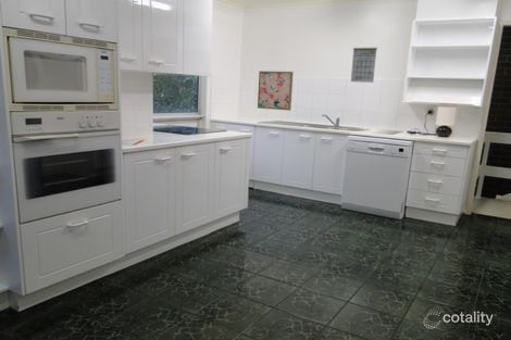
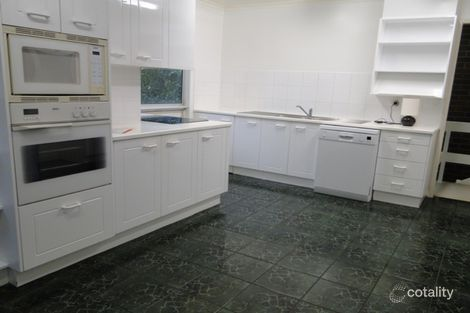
- wall art [257,71,295,112]
- calendar [350,41,378,84]
